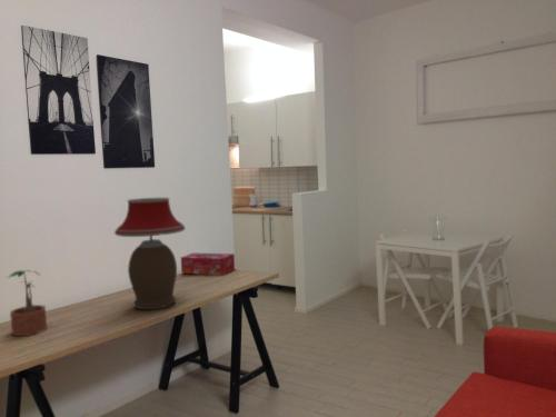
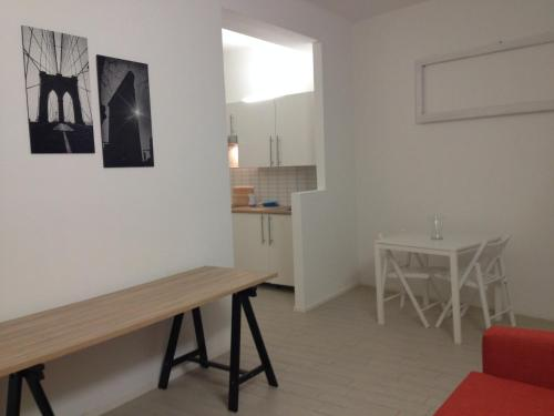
- tissue box [180,251,236,276]
- potted plant [6,269,48,337]
- table lamp [113,197,187,310]
